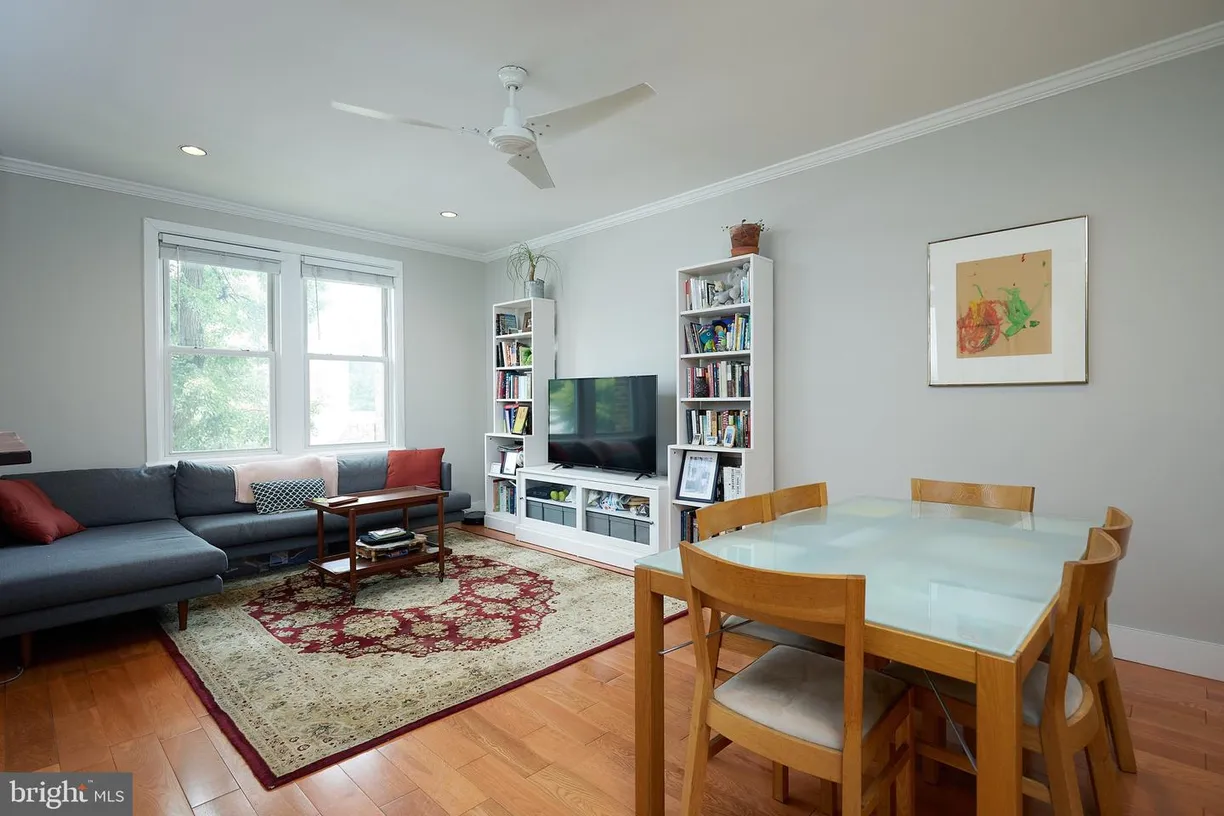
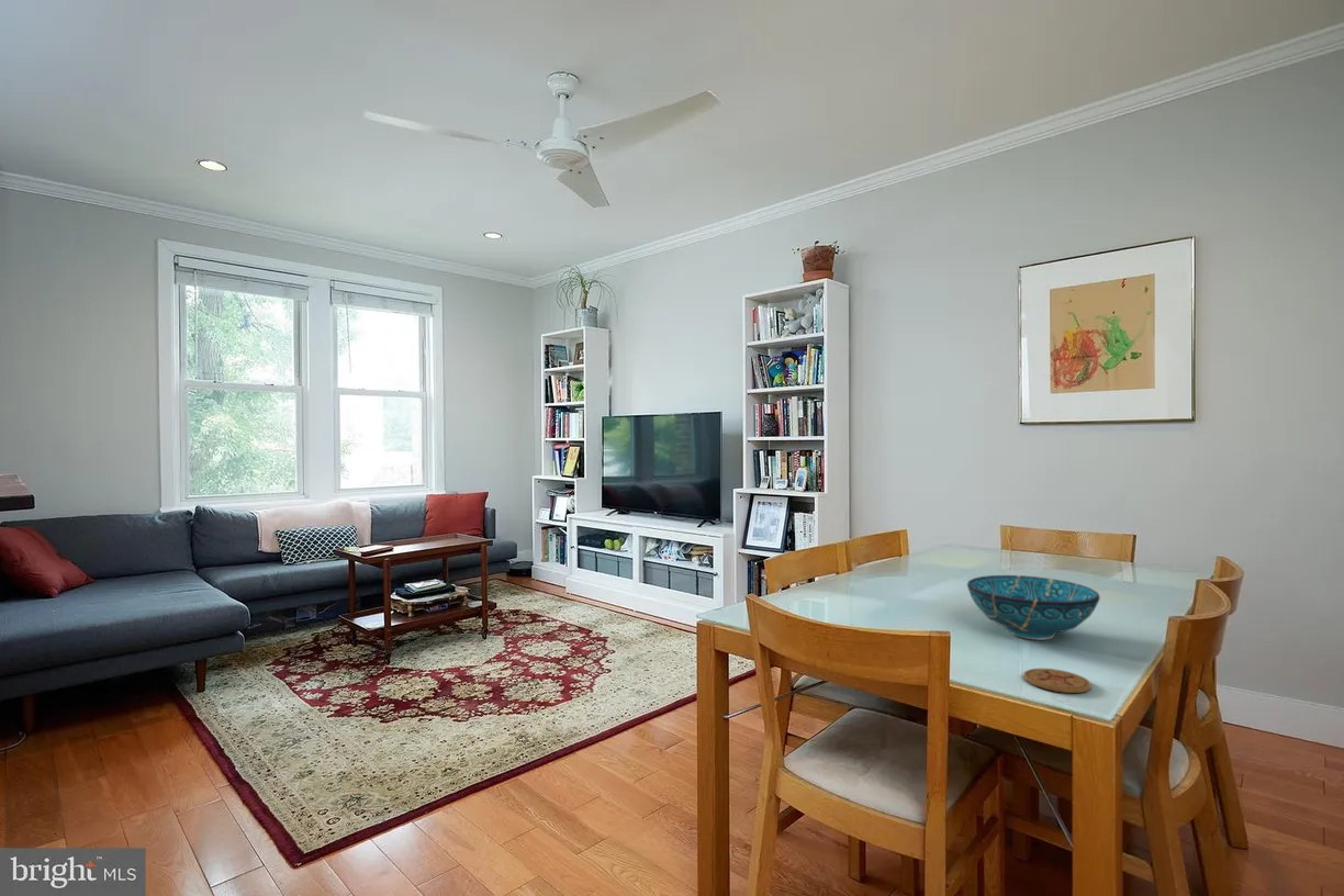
+ decorative bowl [966,574,1101,641]
+ coaster [1023,668,1093,694]
